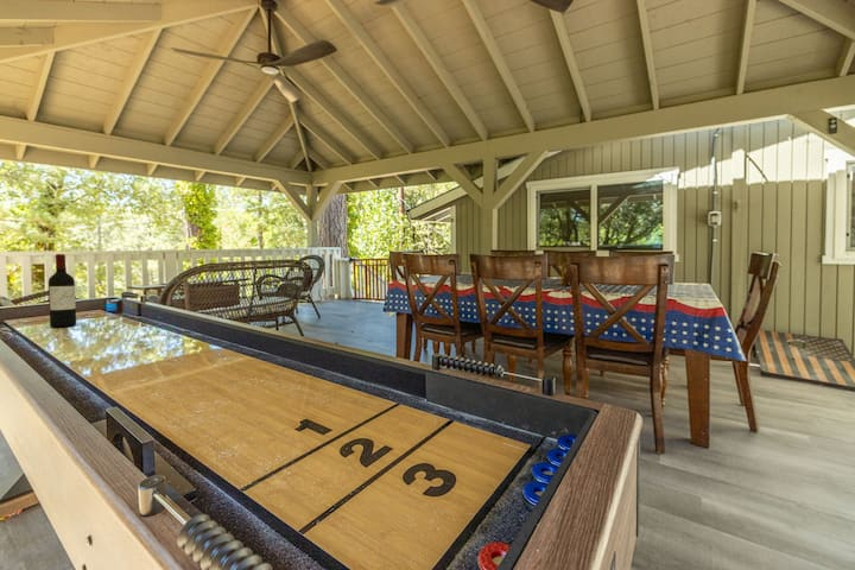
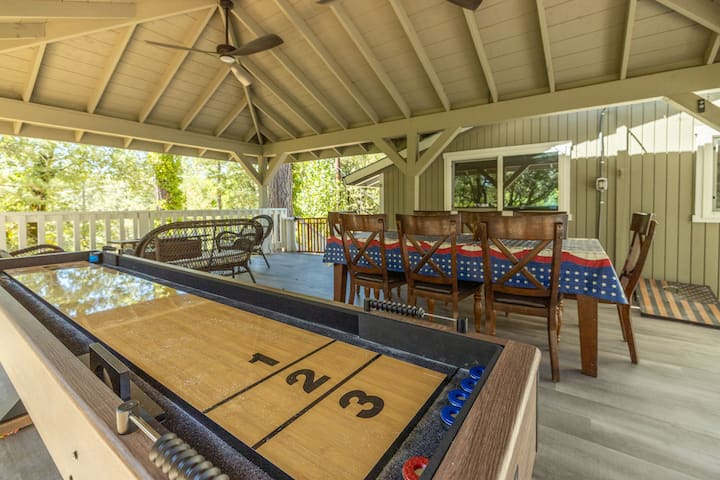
- wine bottle [48,253,77,328]
